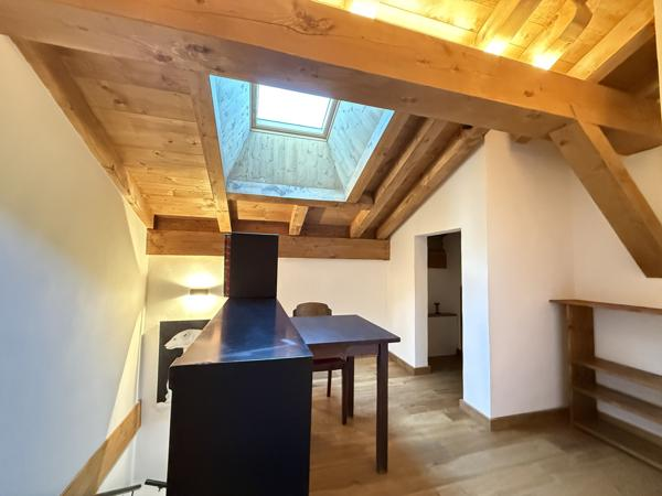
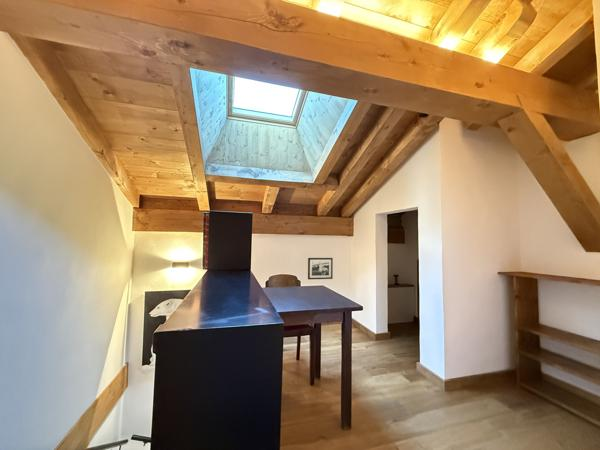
+ picture frame [307,257,334,280]
